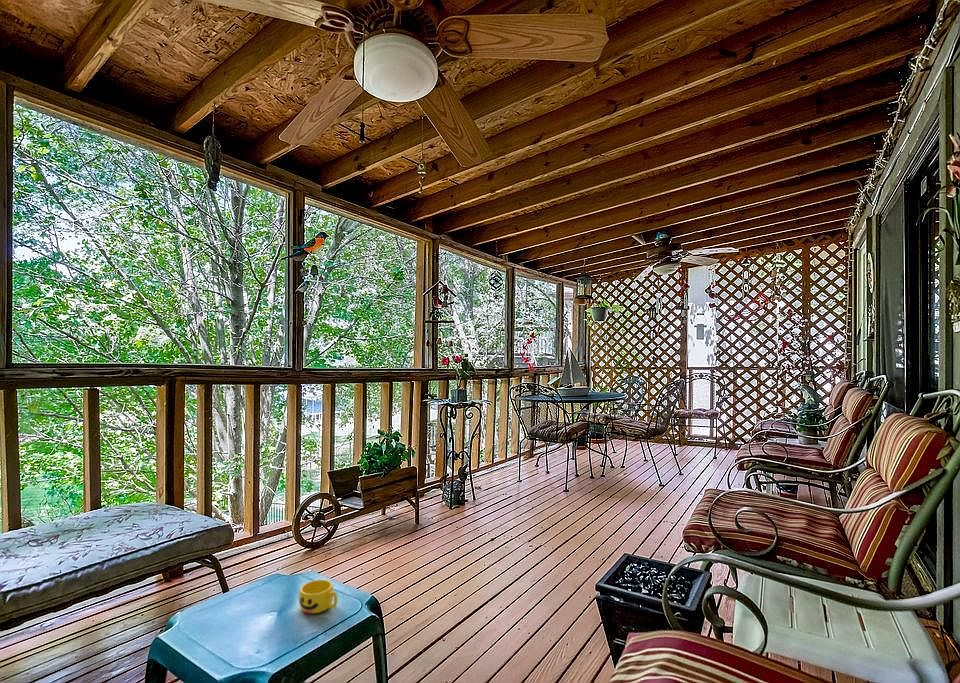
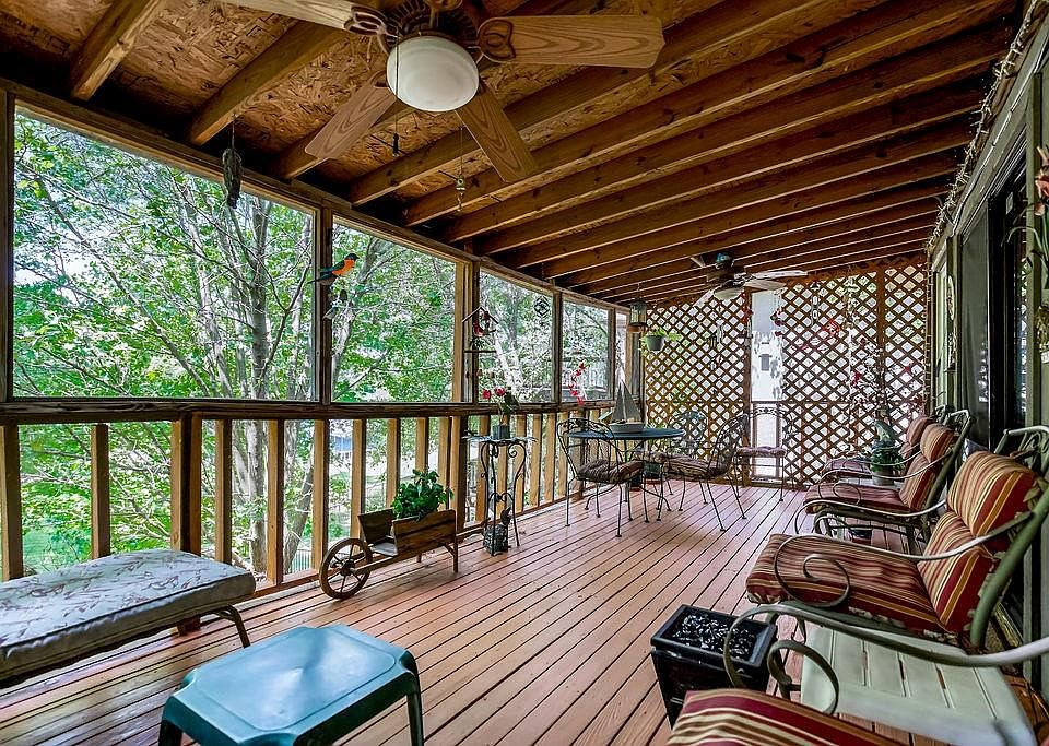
- cup [298,579,339,615]
